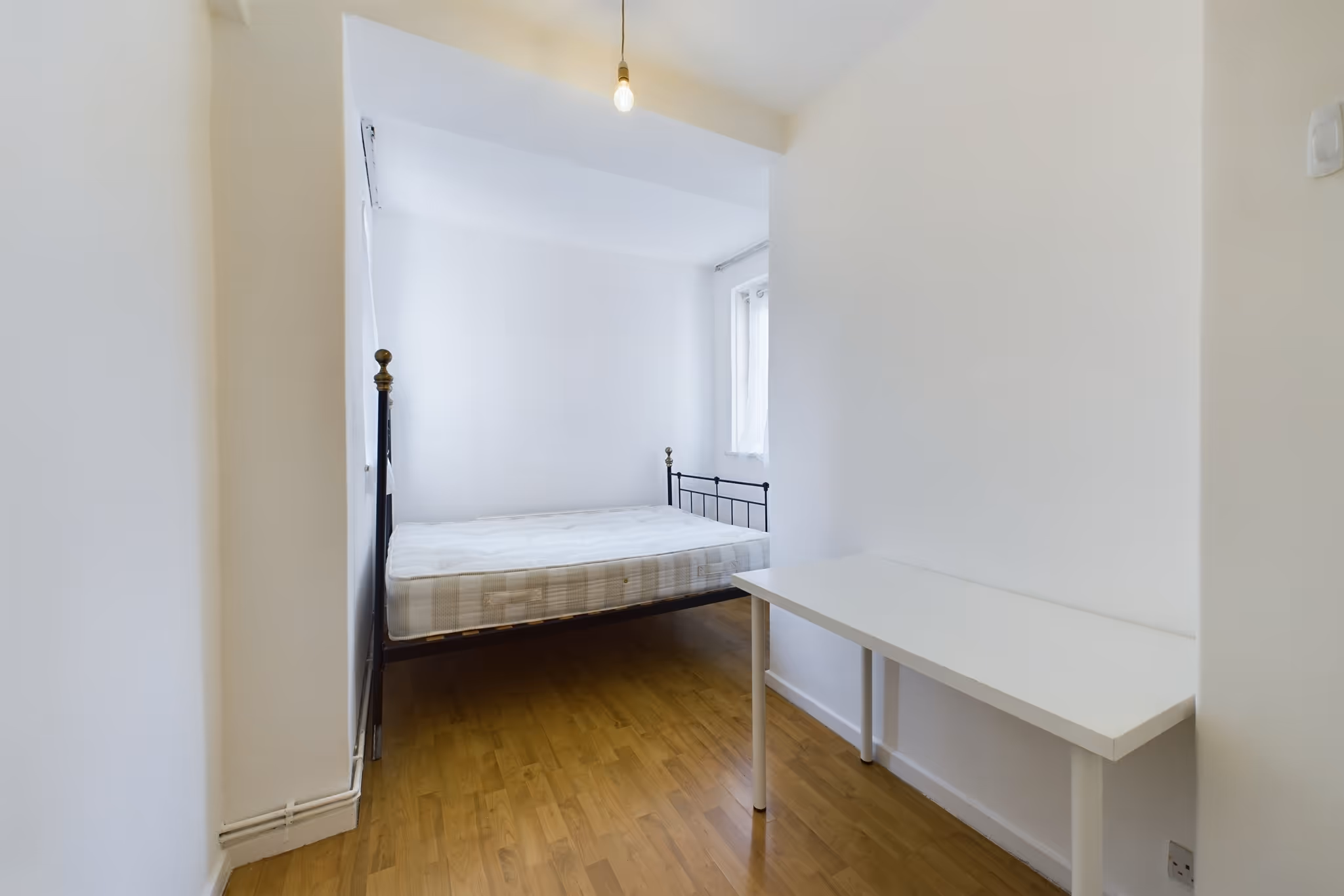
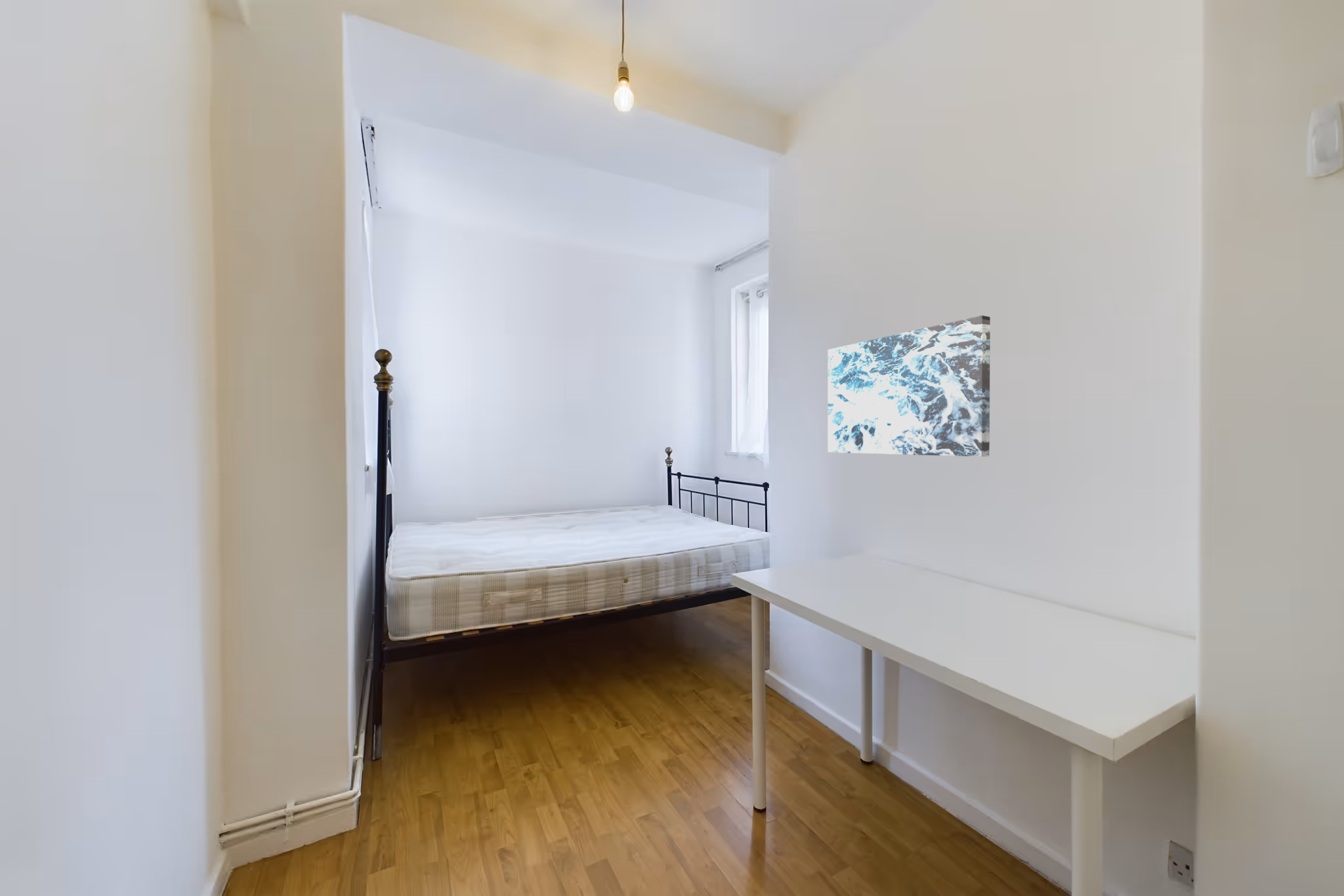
+ wall art [827,315,991,457]
